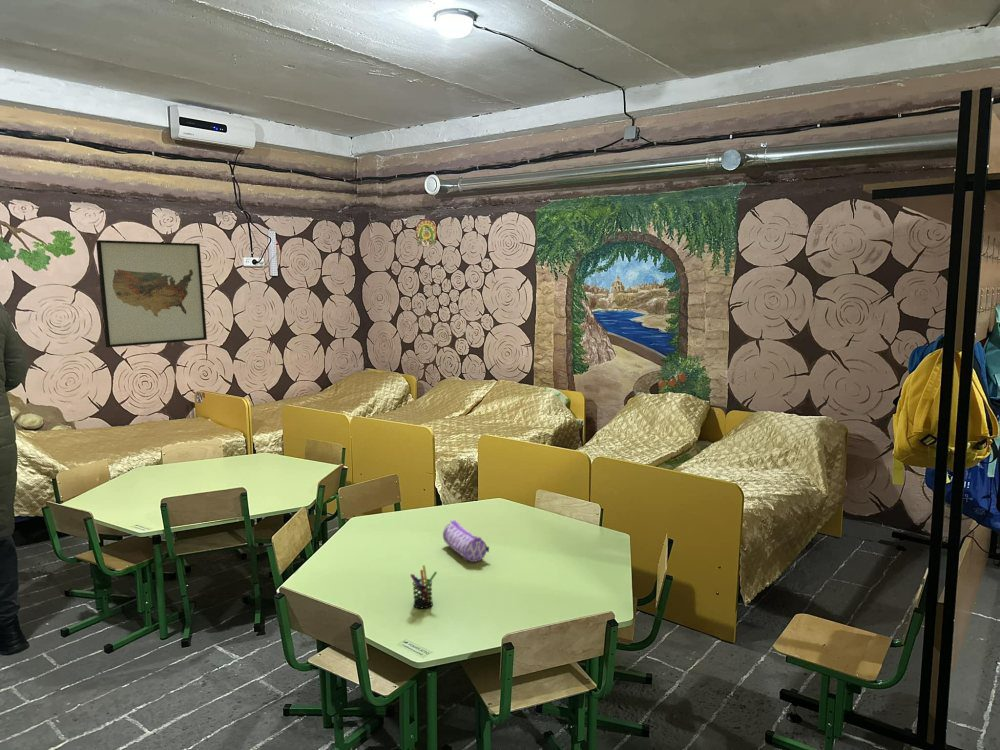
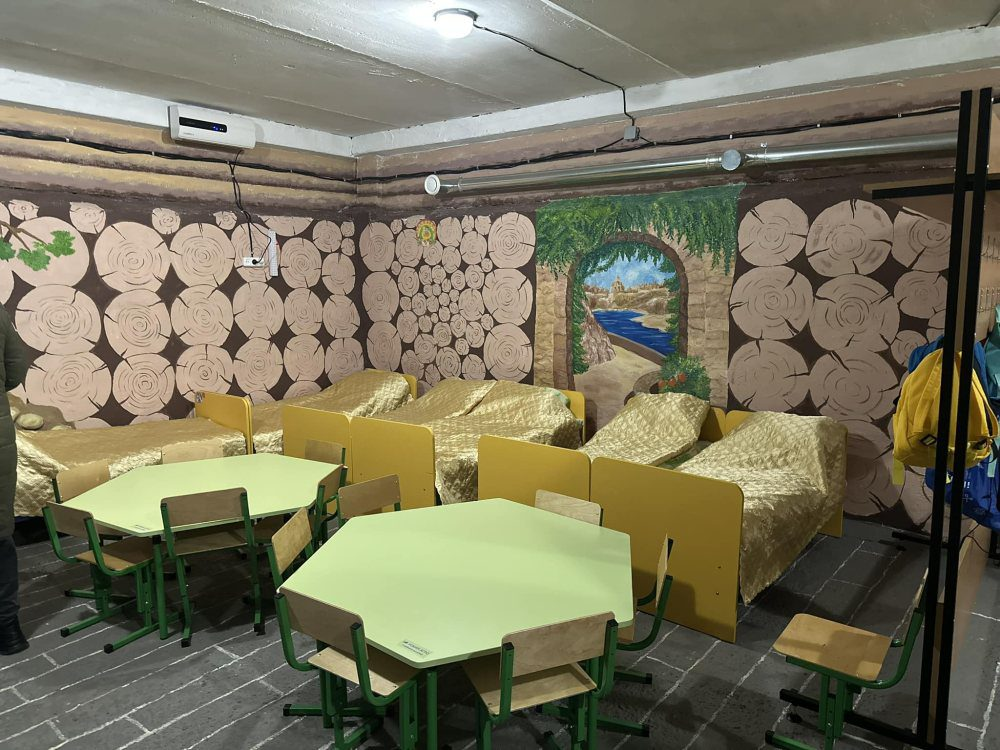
- wall art [95,239,208,348]
- pencil case [442,519,490,563]
- pen holder [409,564,438,609]
